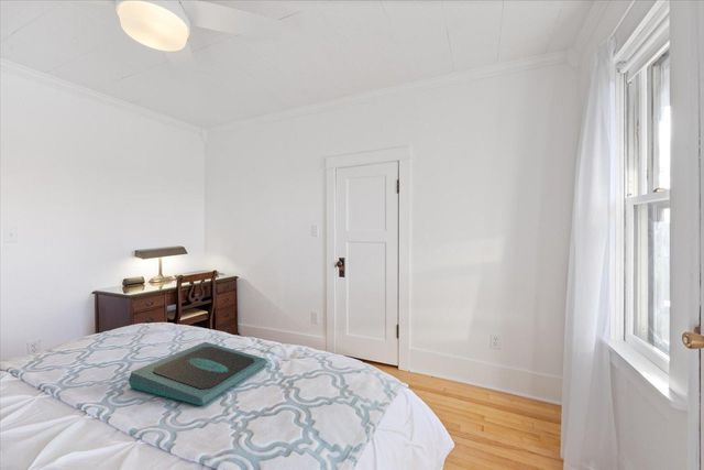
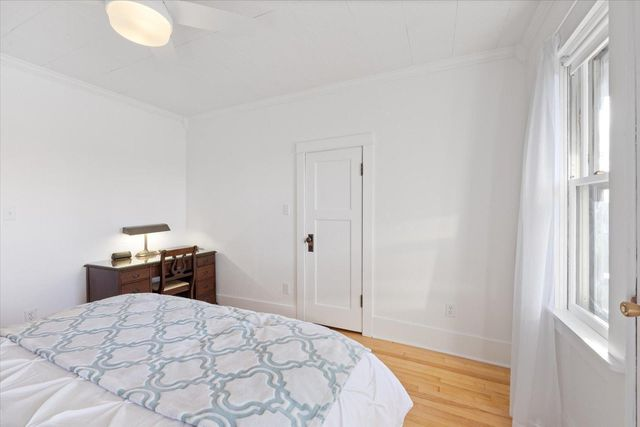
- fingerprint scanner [128,341,270,407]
